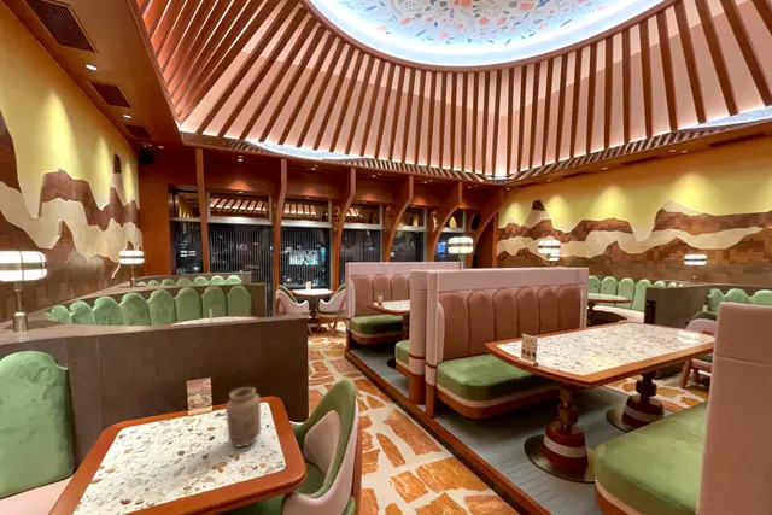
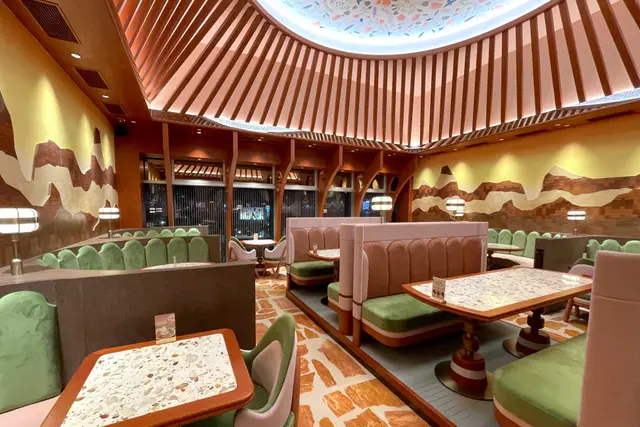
- vase [224,386,262,449]
